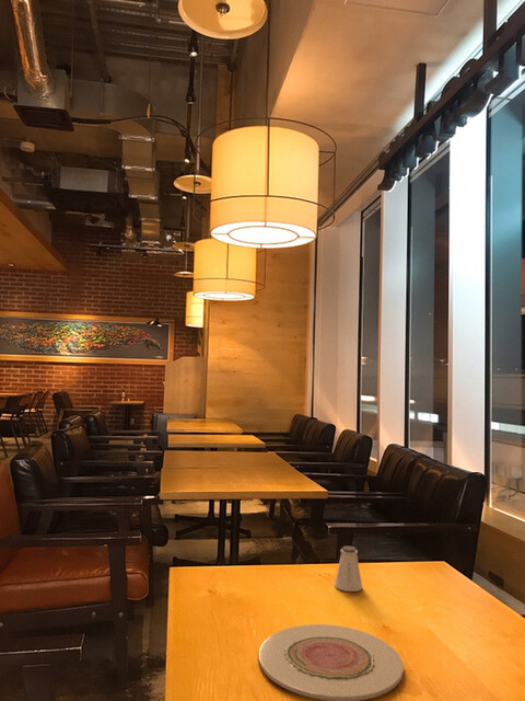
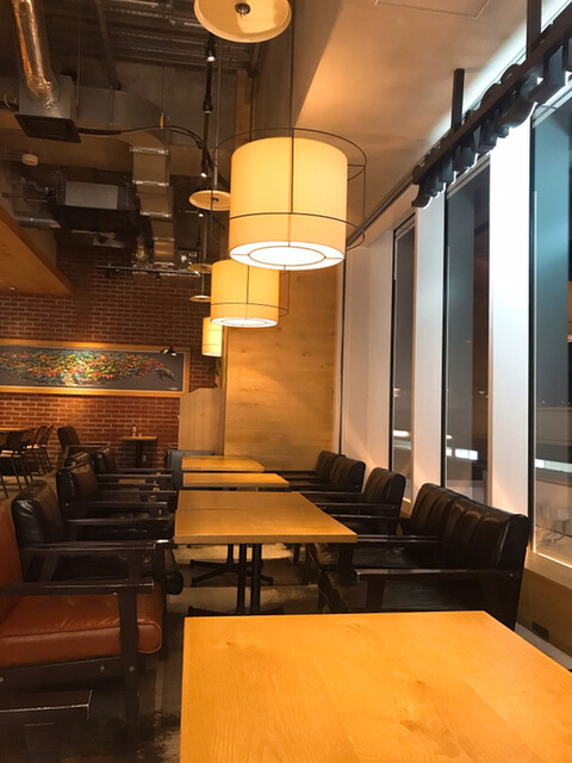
- plate [257,623,405,701]
- saltshaker [334,545,363,593]
